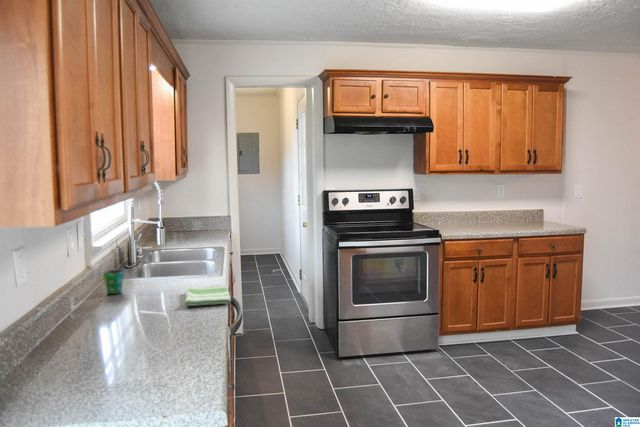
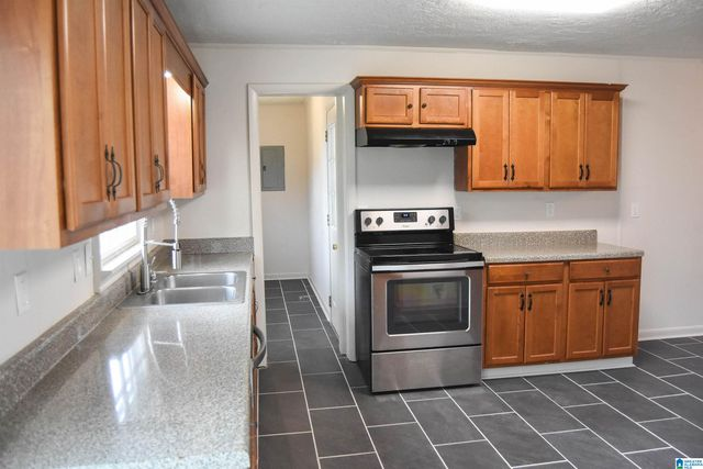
- cup [102,269,125,295]
- dish towel [182,284,232,307]
